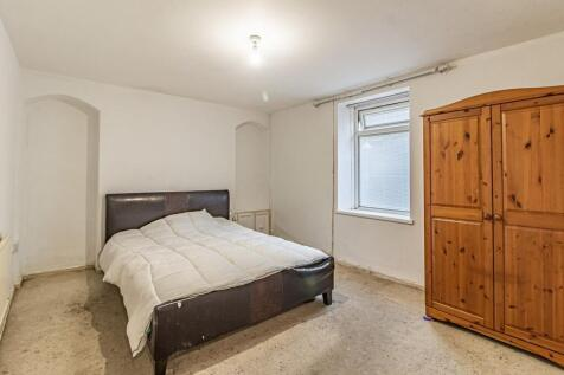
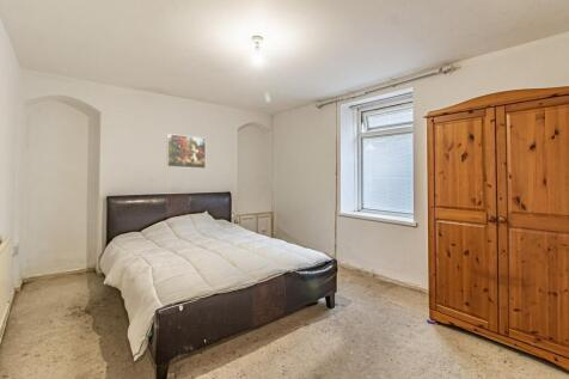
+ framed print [166,133,207,170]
